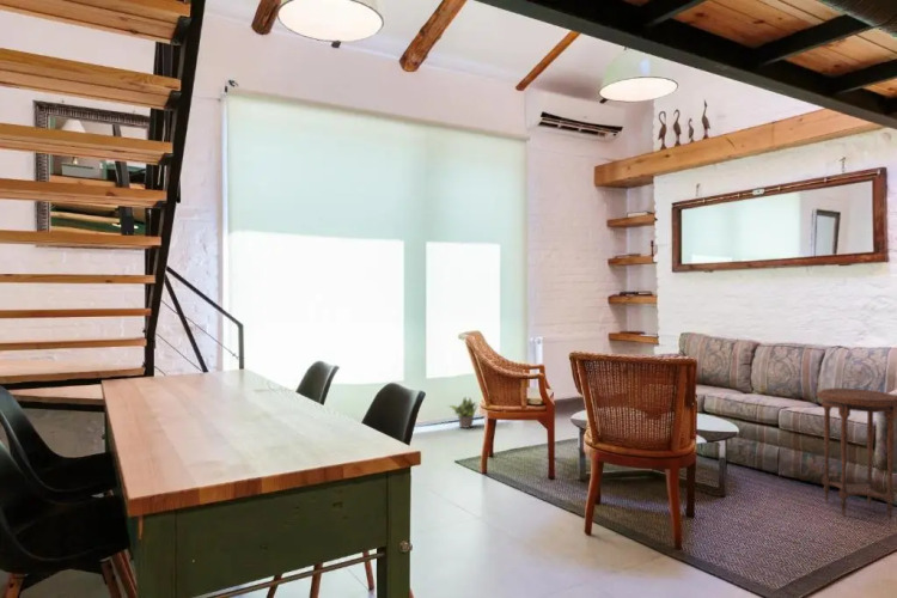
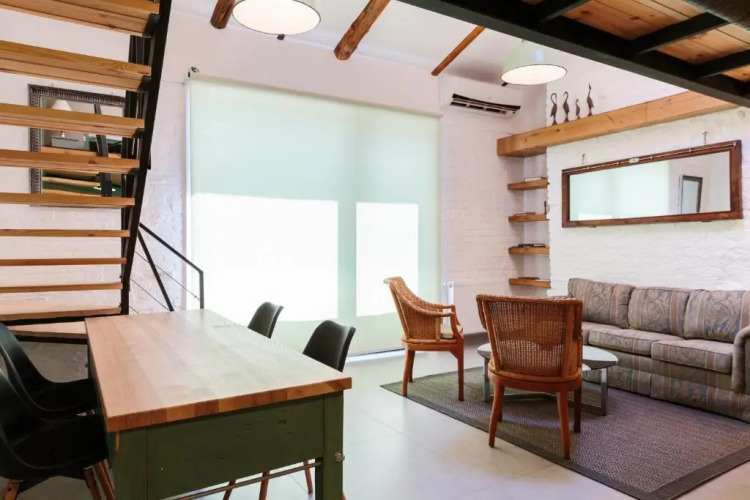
- potted plant [446,396,480,429]
- side table [816,388,897,521]
